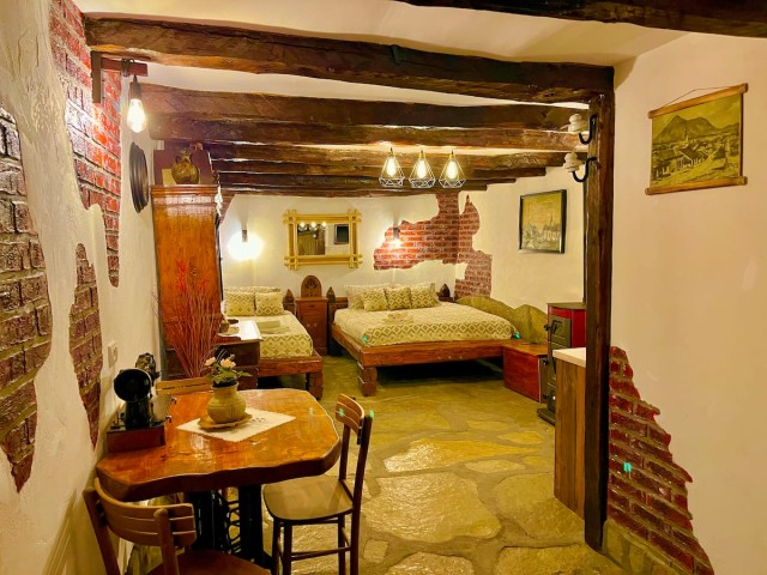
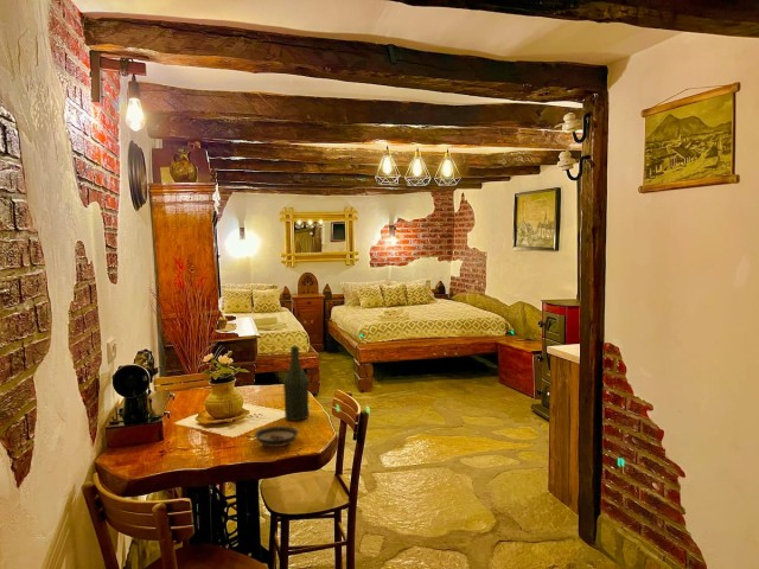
+ bottle [282,345,311,422]
+ saucer [253,426,300,448]
